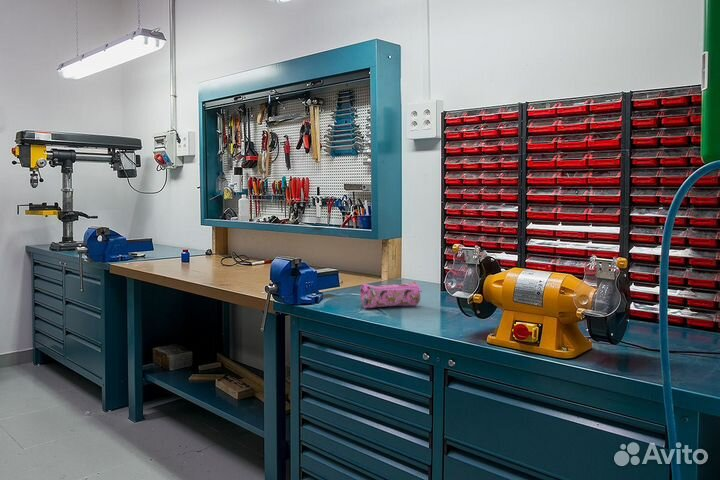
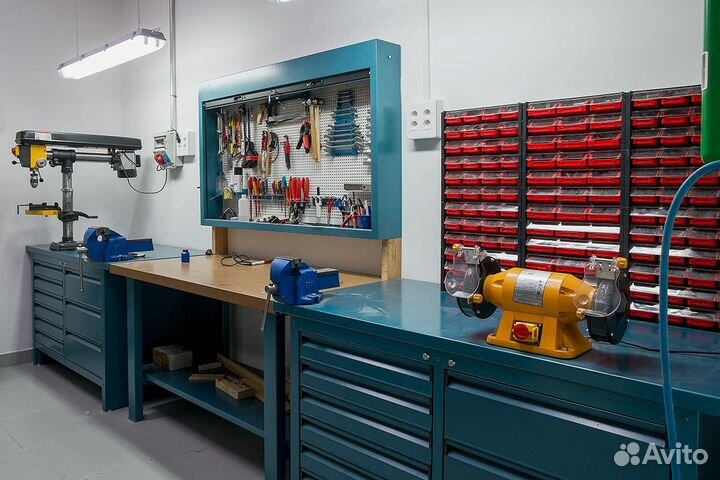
- pencil case [359,281,423,309]
